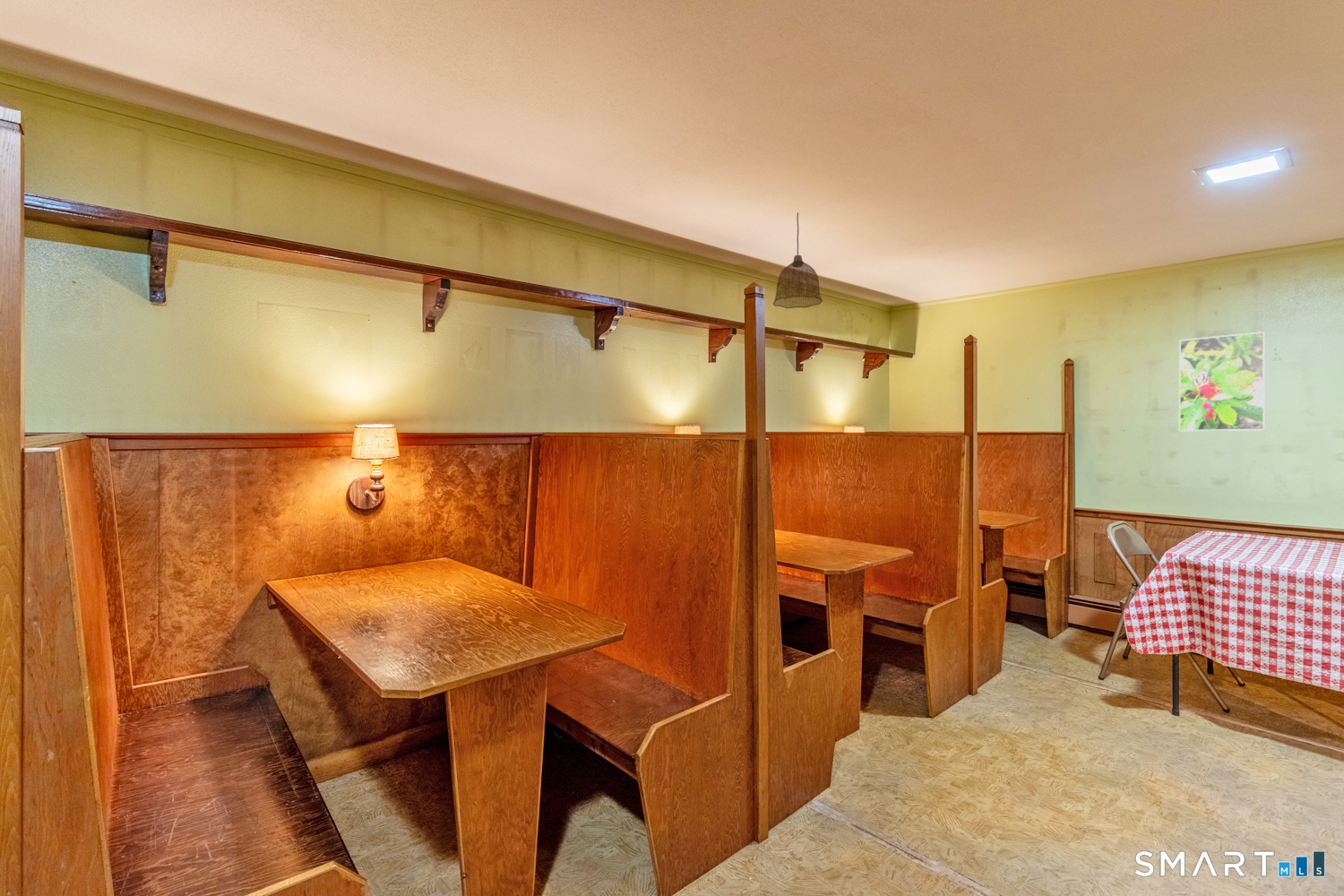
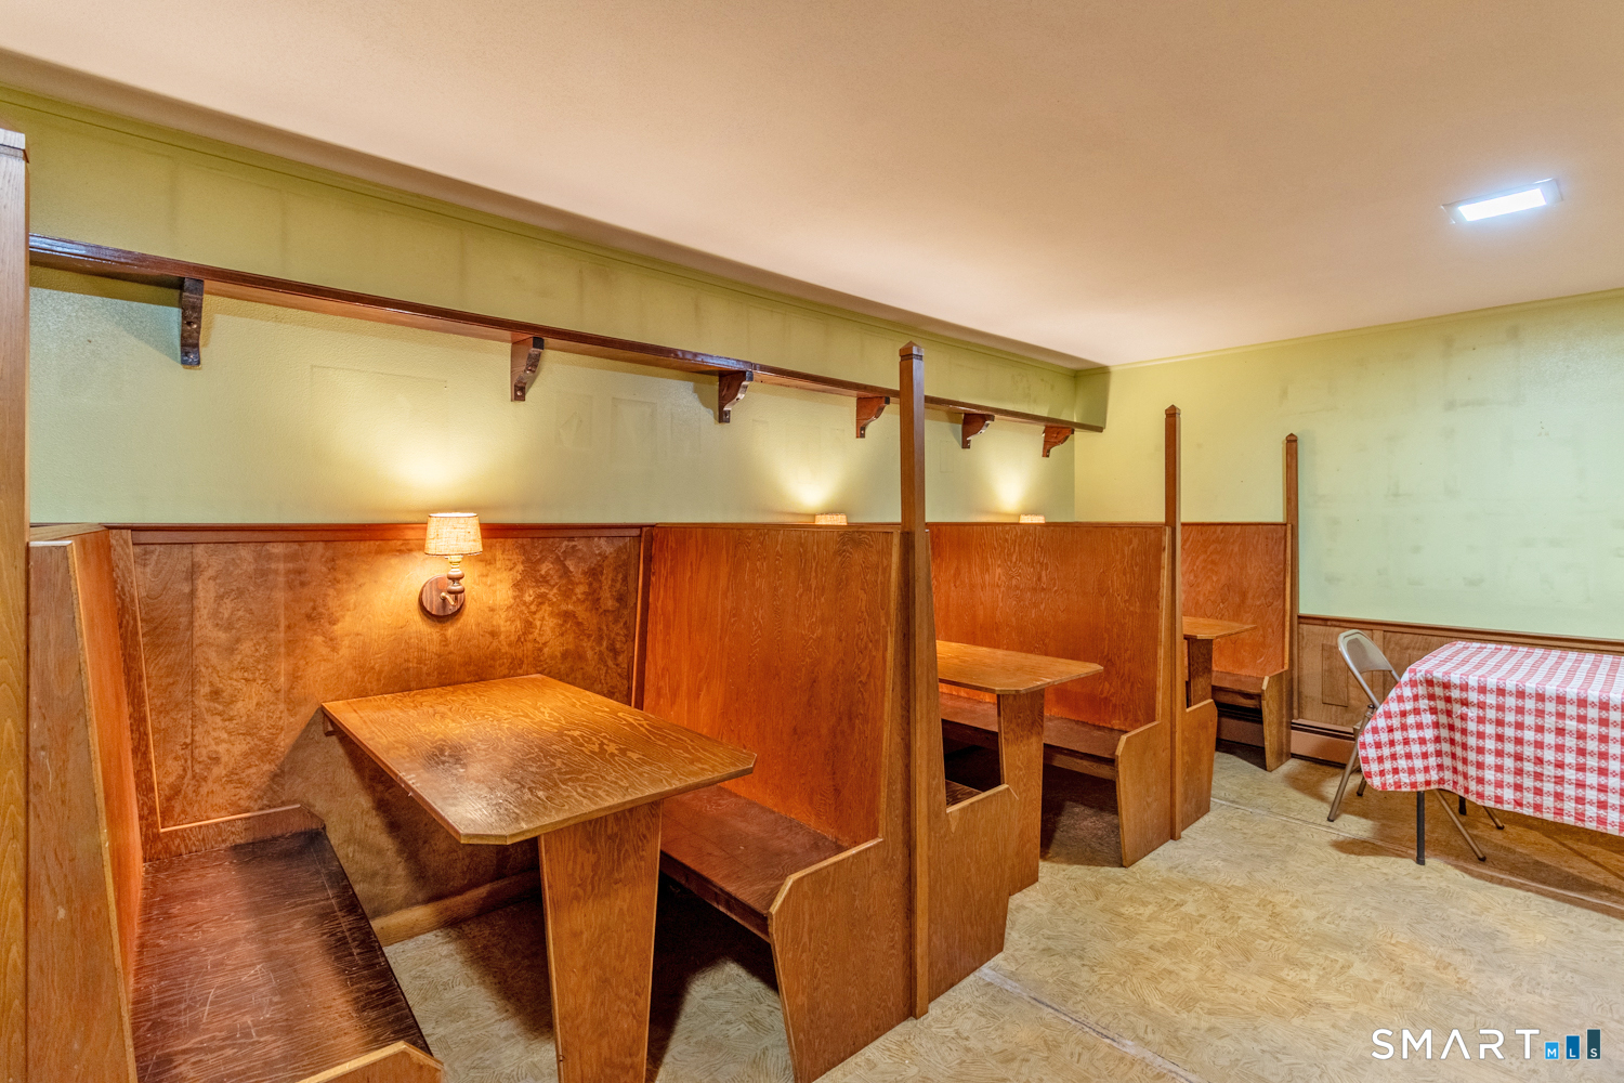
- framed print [1178,331,1266,432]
- pendant lamp [772,211,823,309]
